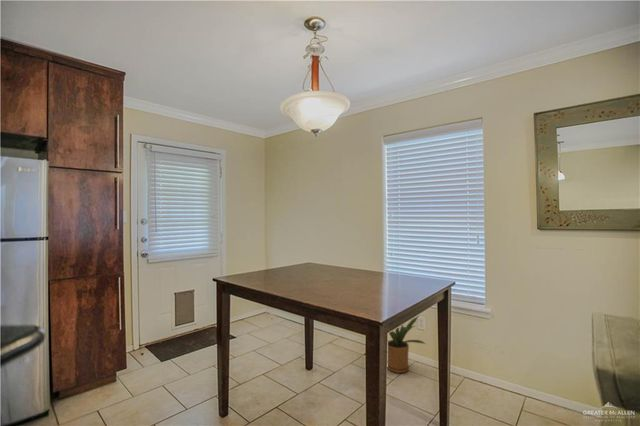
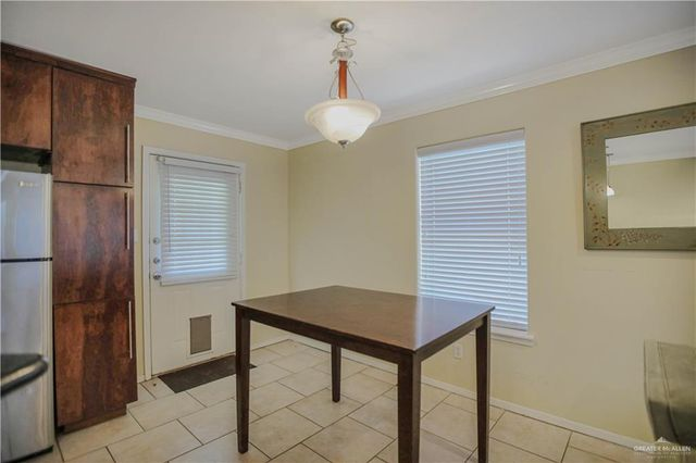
- house plant [386,315,426,374]
